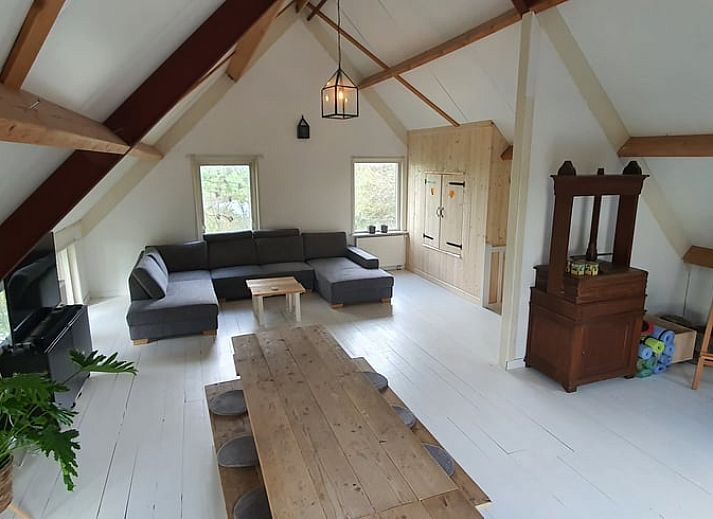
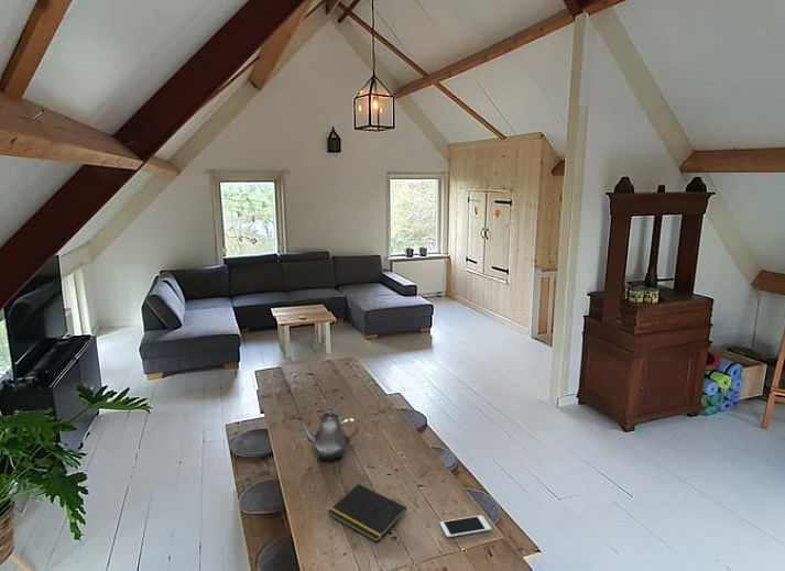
+ notepad [327,483,408,543]
+ cell phone [438,514,492,538]
+ teapot [299,405,360,462]
